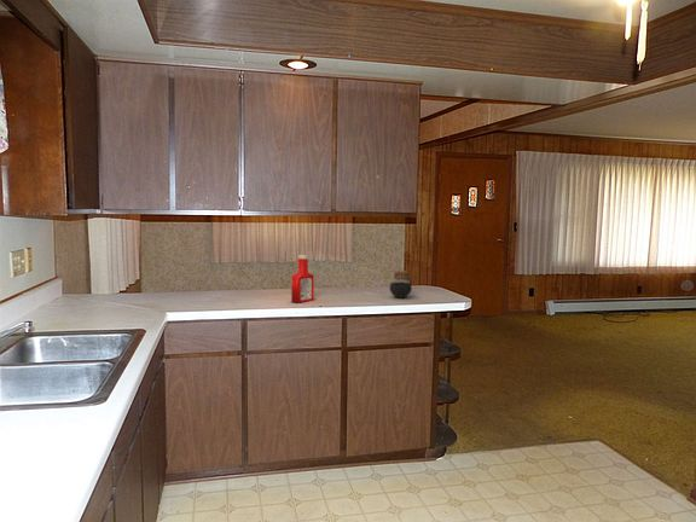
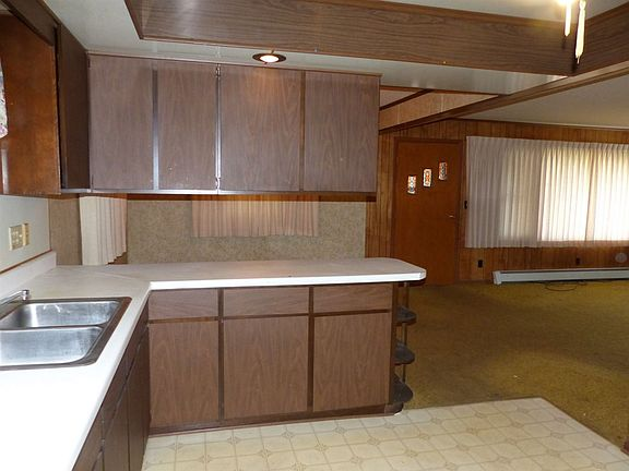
- jar [389,269,414,298]
- soap bottle [290,254,315,303]
